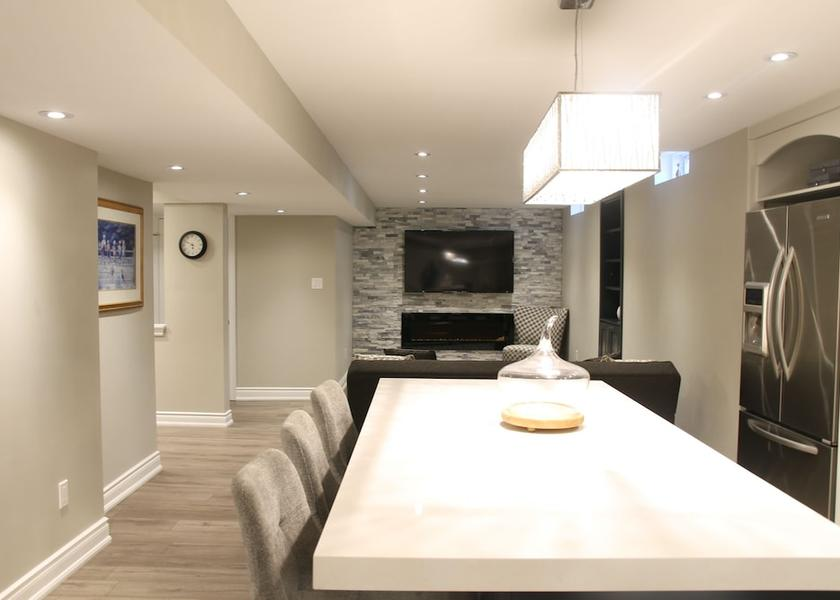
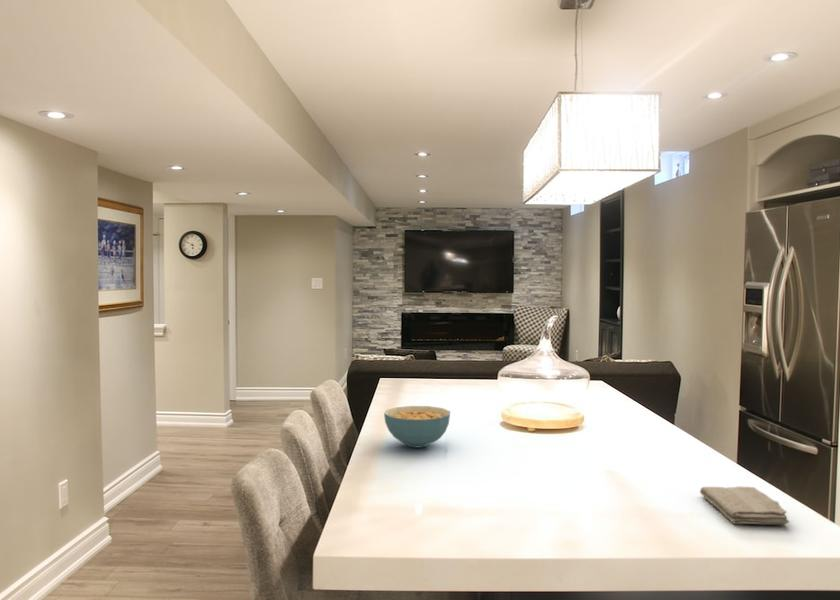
+ washcloth [699,485,790,525]
+ cereal bowl [383,405,451,449]
